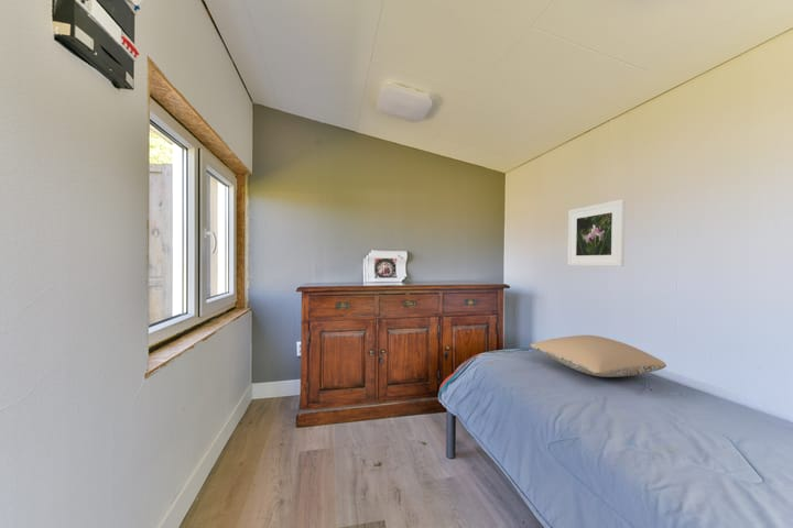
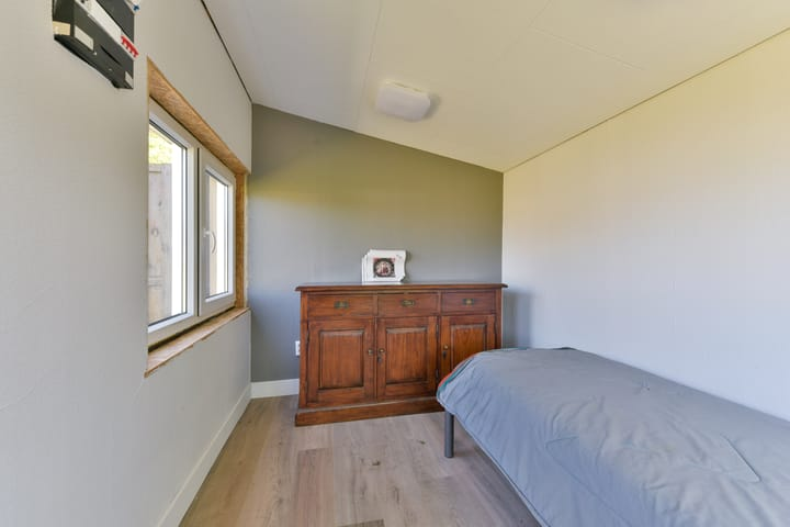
- pillow [529,334,667,378]
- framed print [567,198,627,267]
